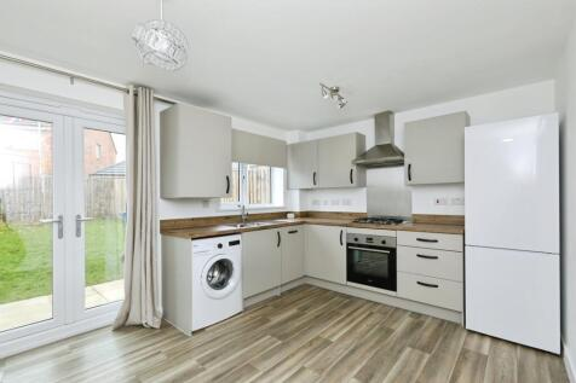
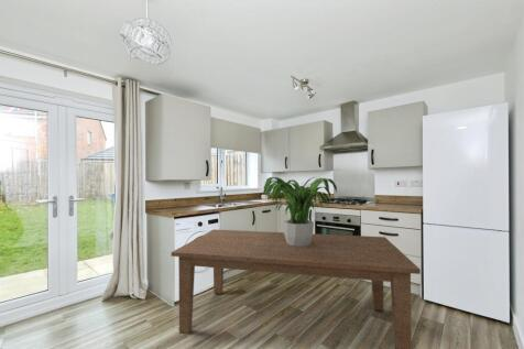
+ dining table [171,229,422,349]
+ potted plant [262,176,338,247]
